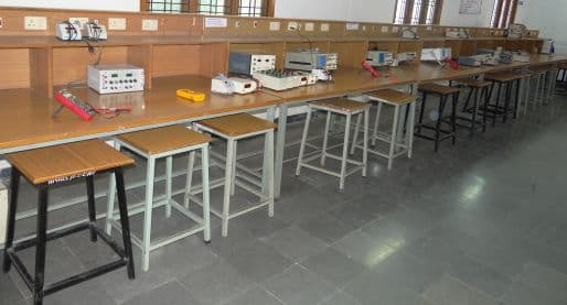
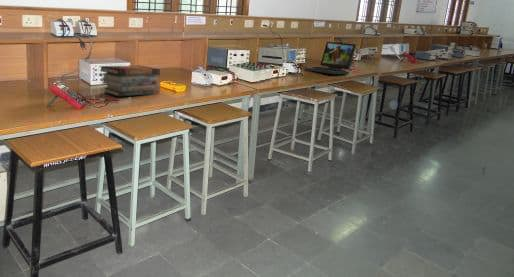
+ book stack [98,65,161,97]
+ laptop [304,41,357,75]
